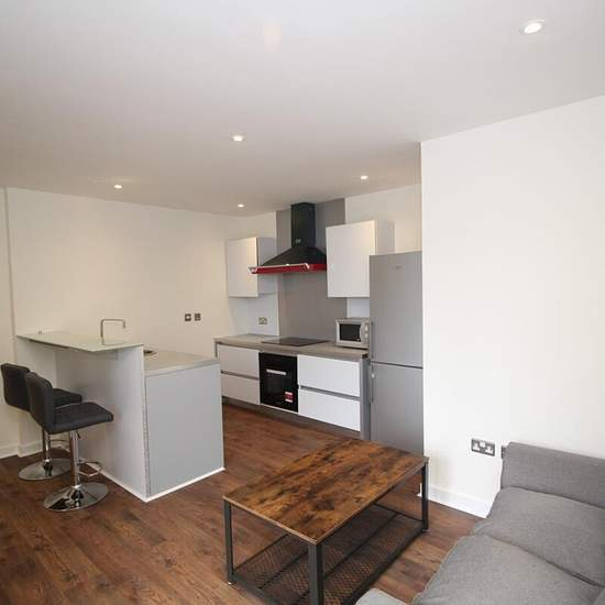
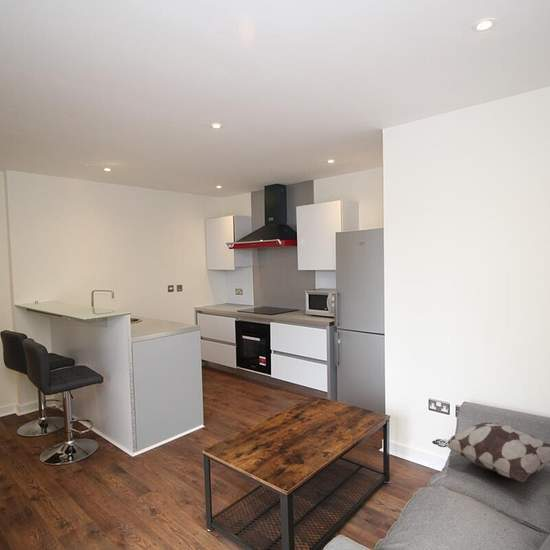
+ decorative pillow [431,421,550,483]
